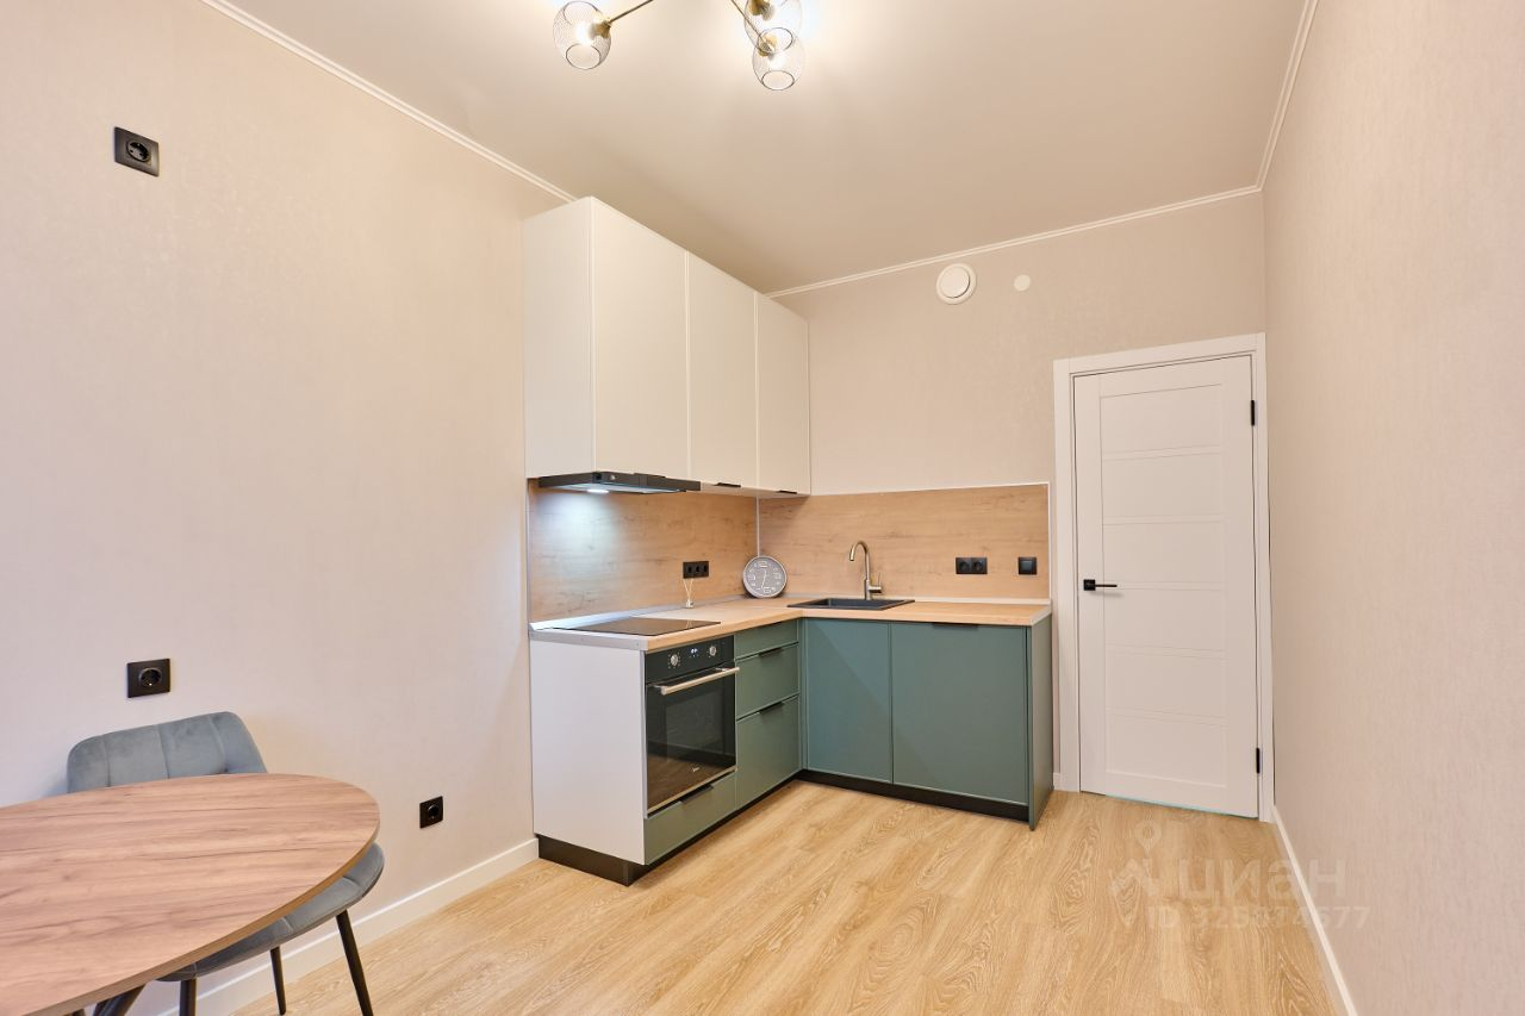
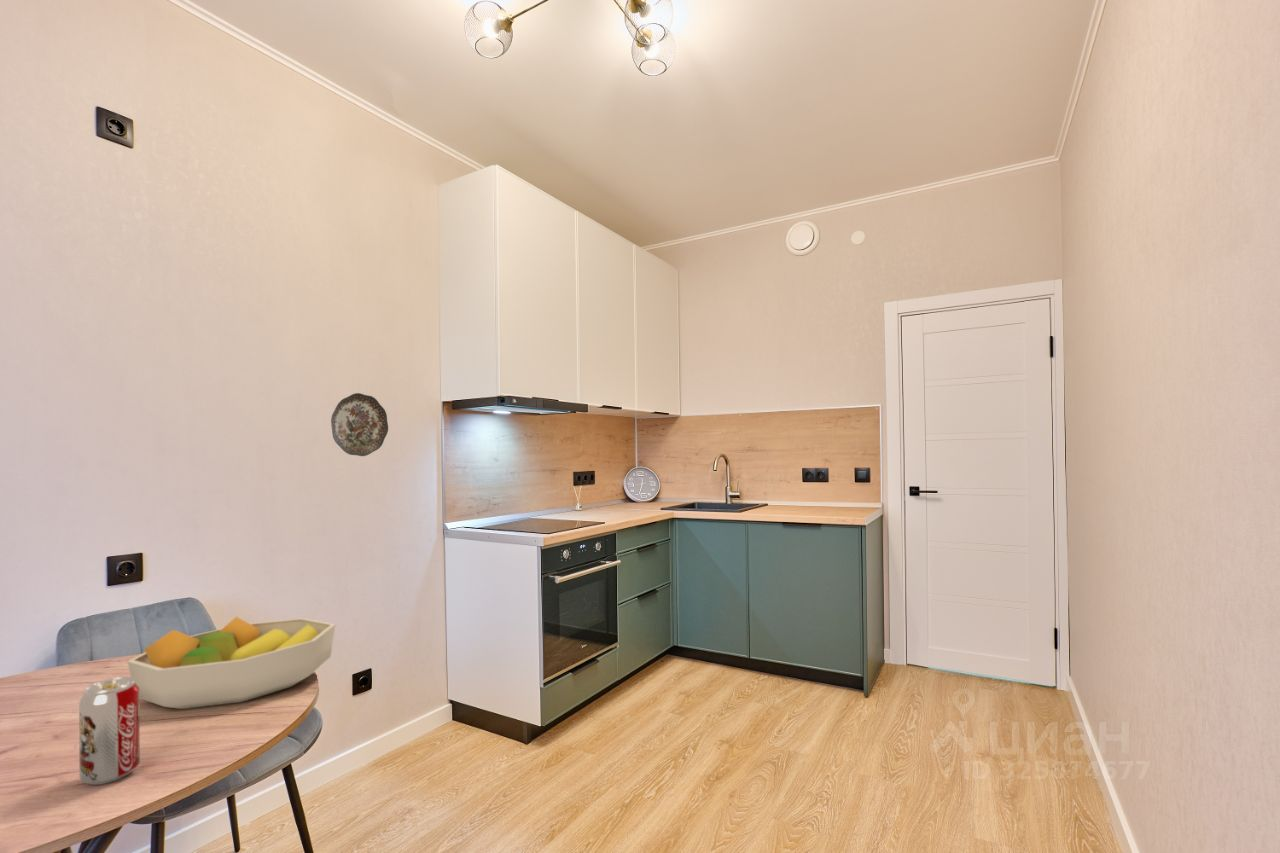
+ beverage can [78,676,141,786]
+ decorative plate [330,392,389,457]
+ fruit bowl [126,616,337,710]
